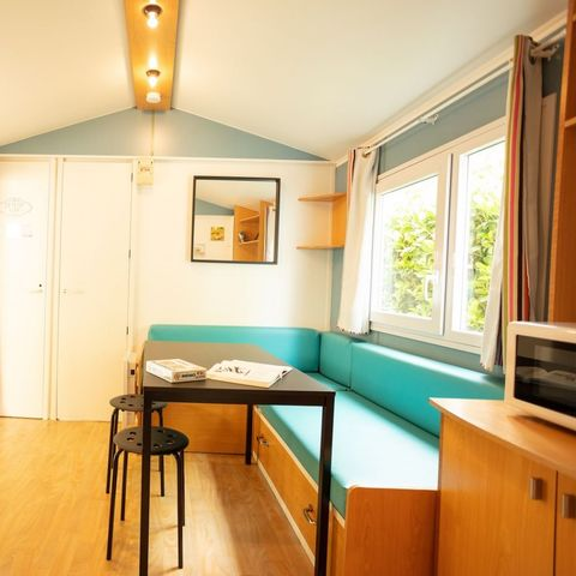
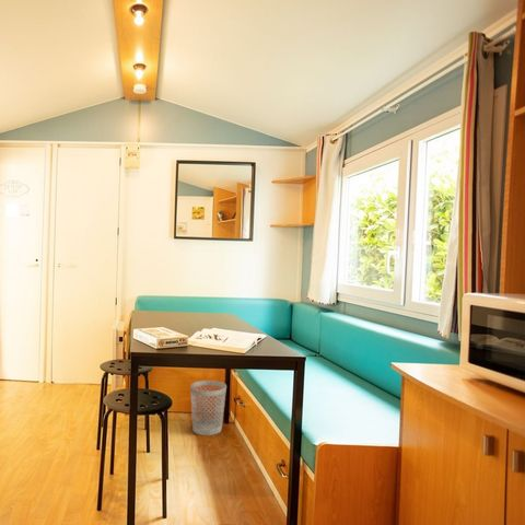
+ wastebasket [189,380,228,436]
